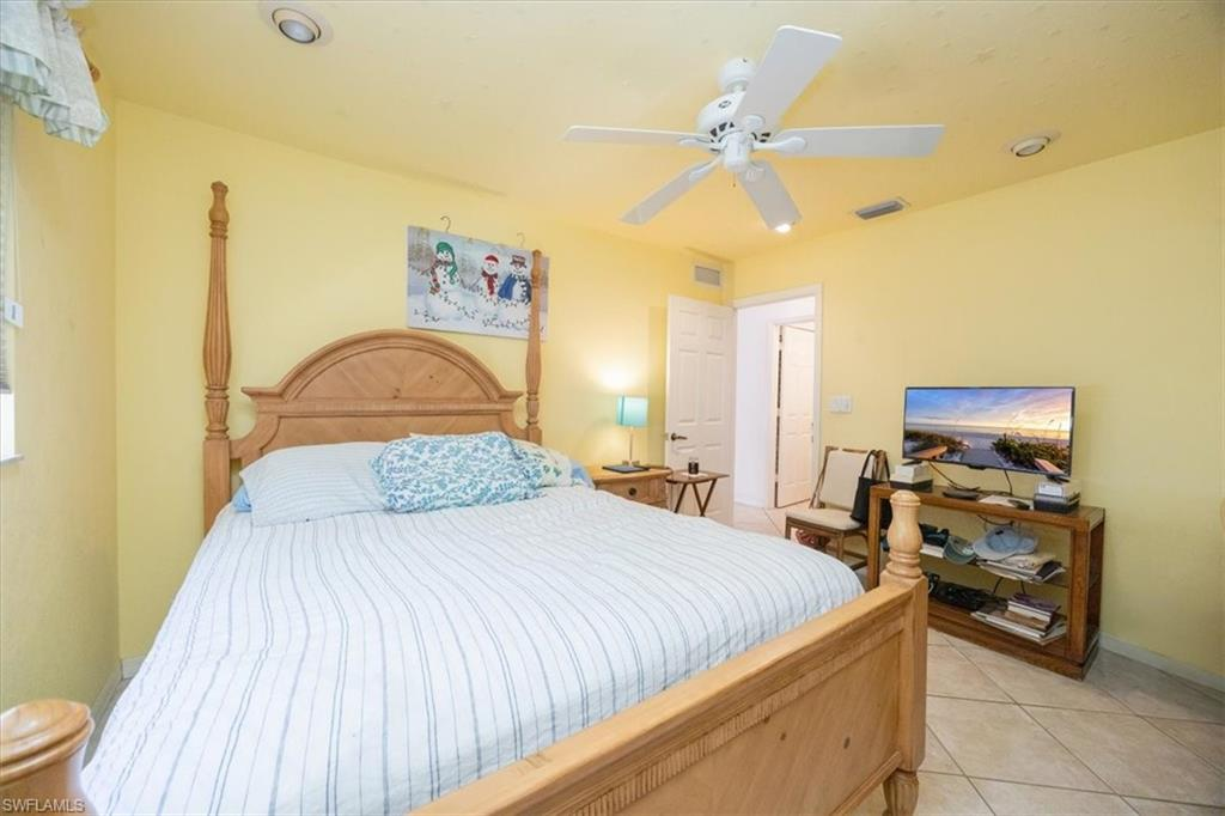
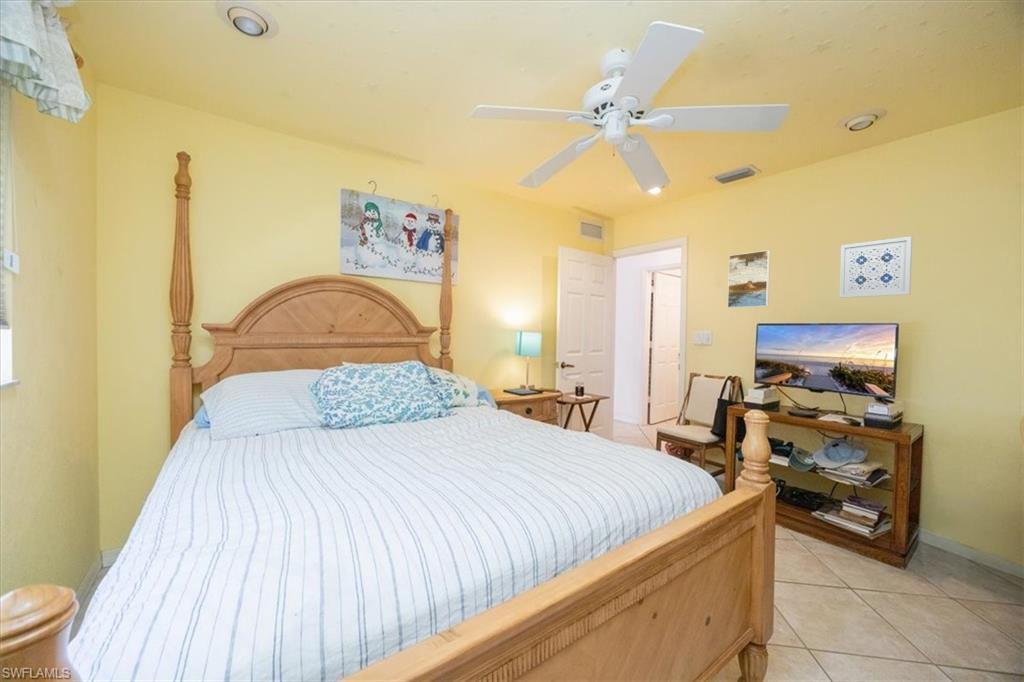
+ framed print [727,249,771,309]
+ wall art [838,235,913,299]
